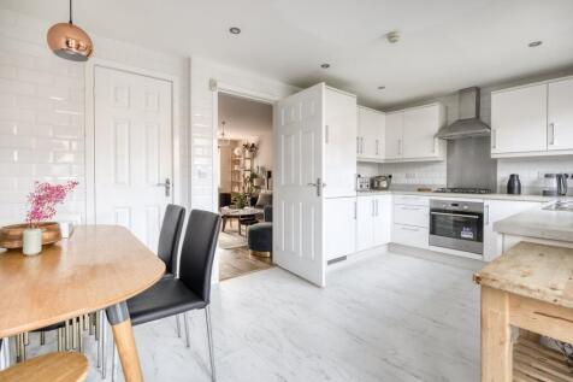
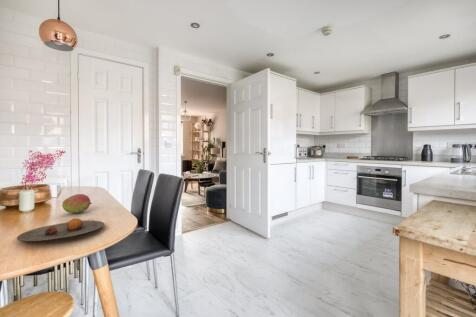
+ fruit [61,193,93,214]
+ plate [16,217,105,242]
